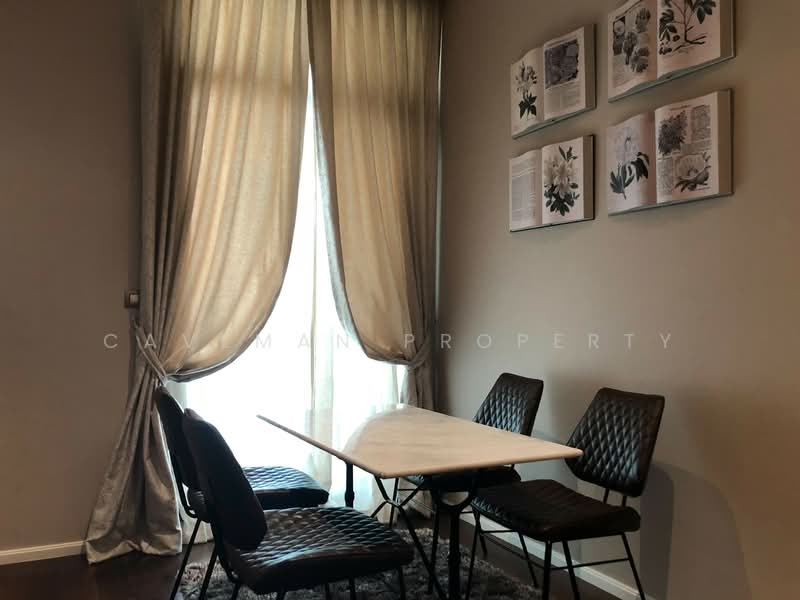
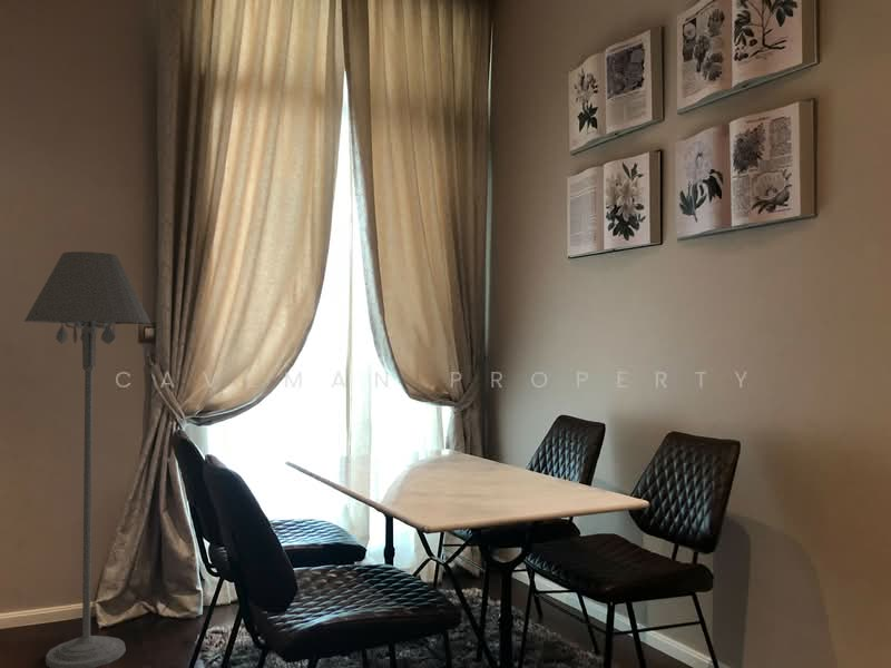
+ floor lamp [23,250,151,668]
